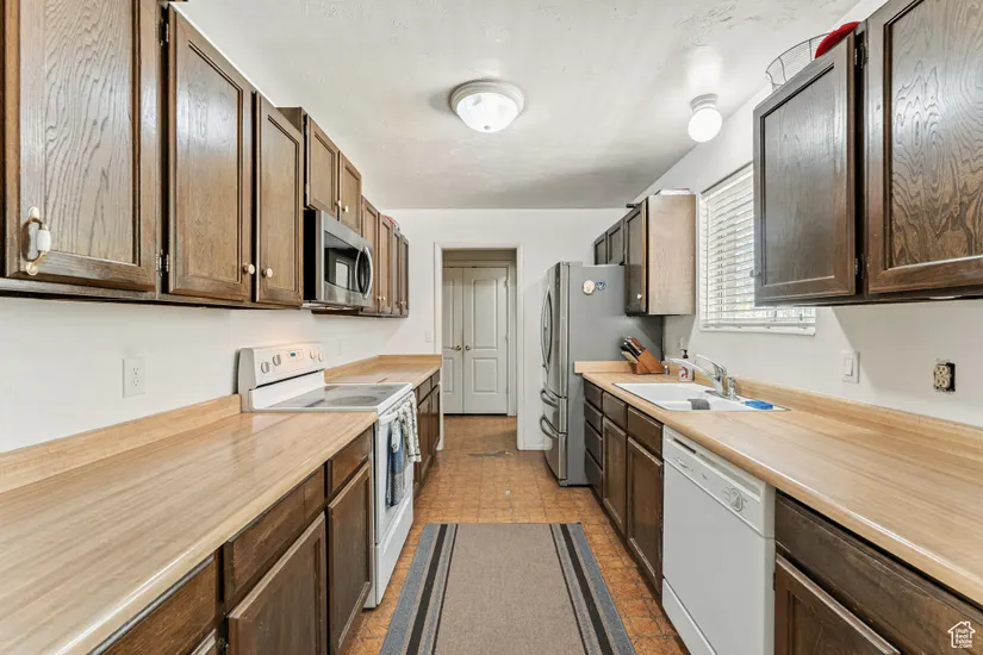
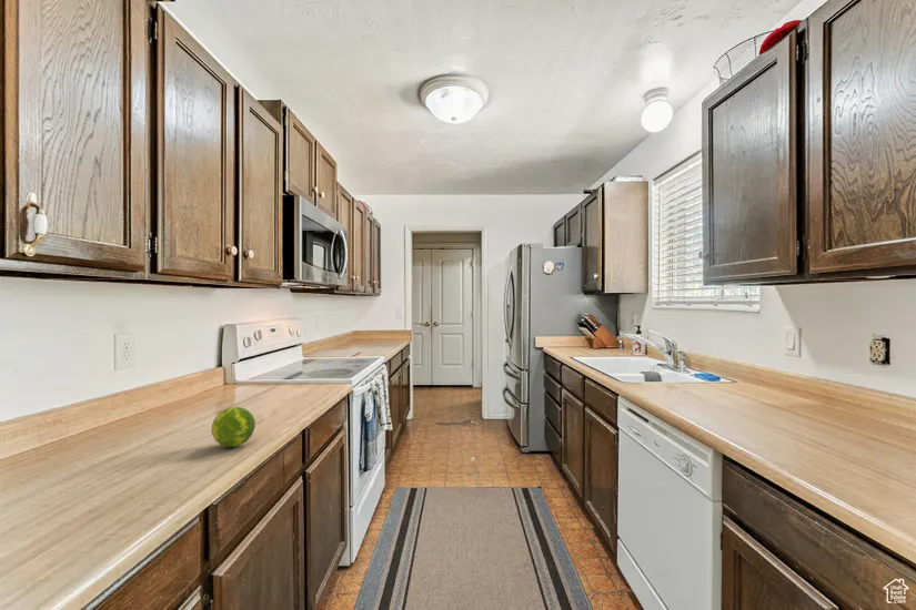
+ fruit [211,406,256,448]
